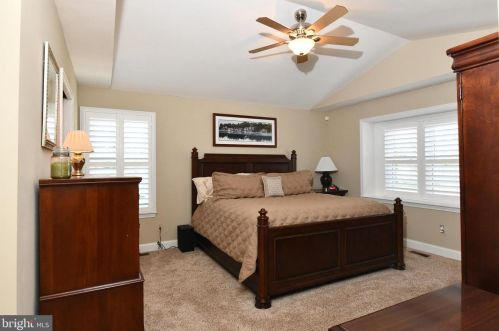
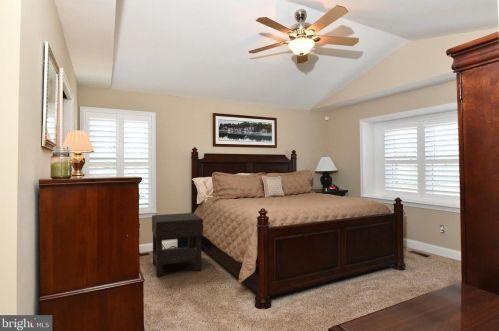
+ nightstand [151,212,204,277]
